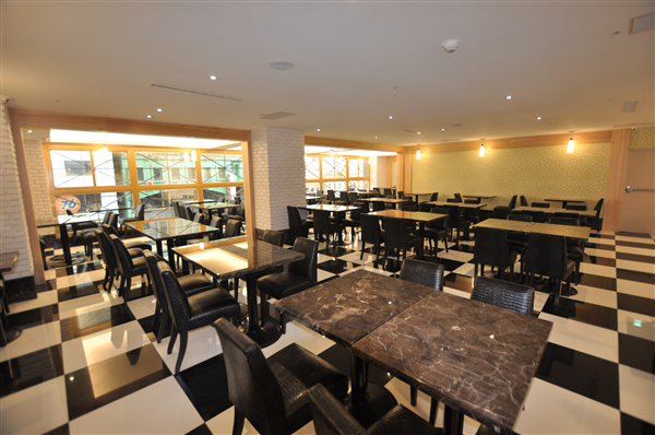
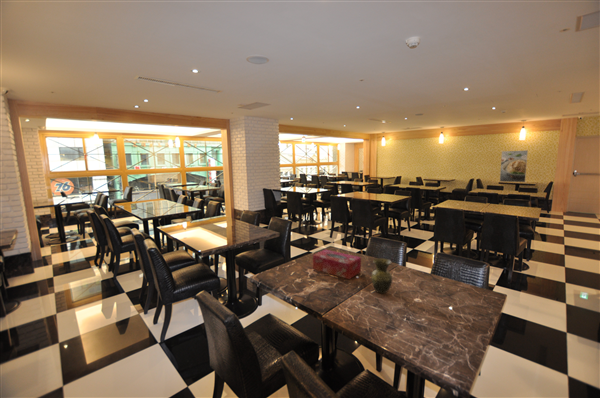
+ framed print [499,149,529,183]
+ vase [370,257,393,294]
+ tissue box [312,249,362,280]
